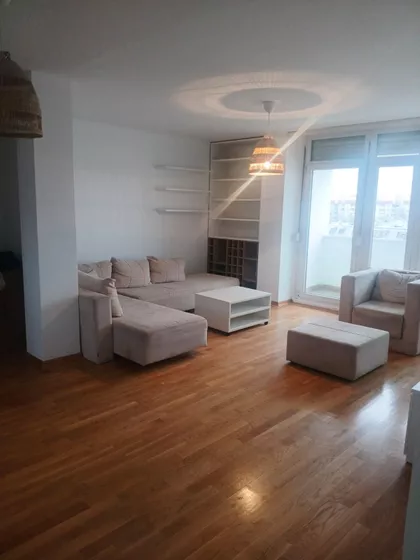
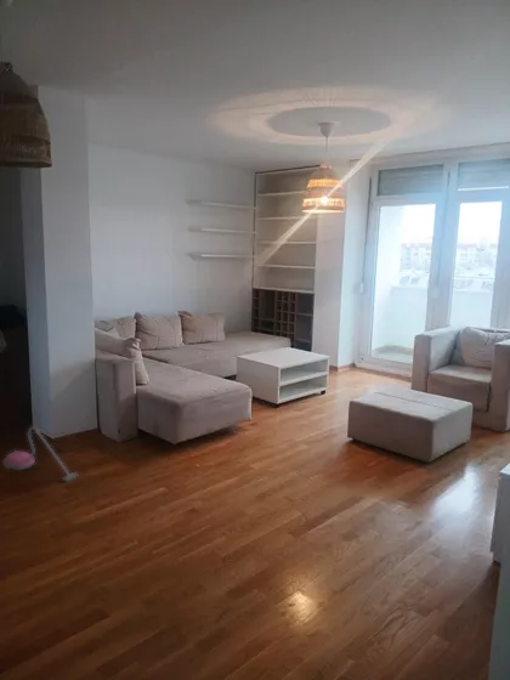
+ vacuum cleaner [1,425,80,483]
